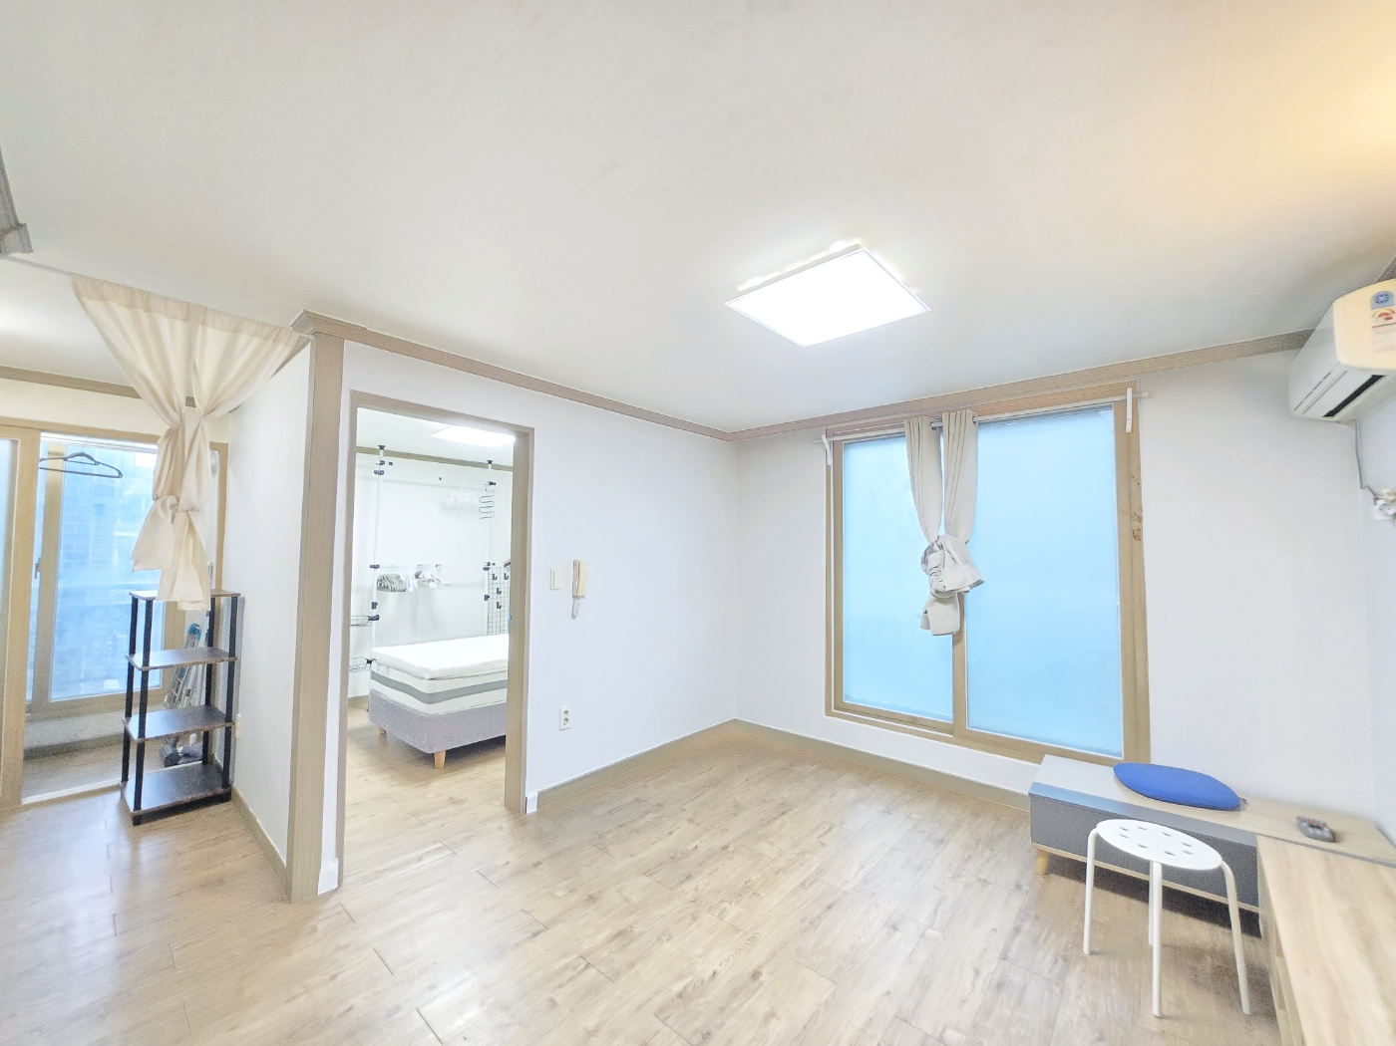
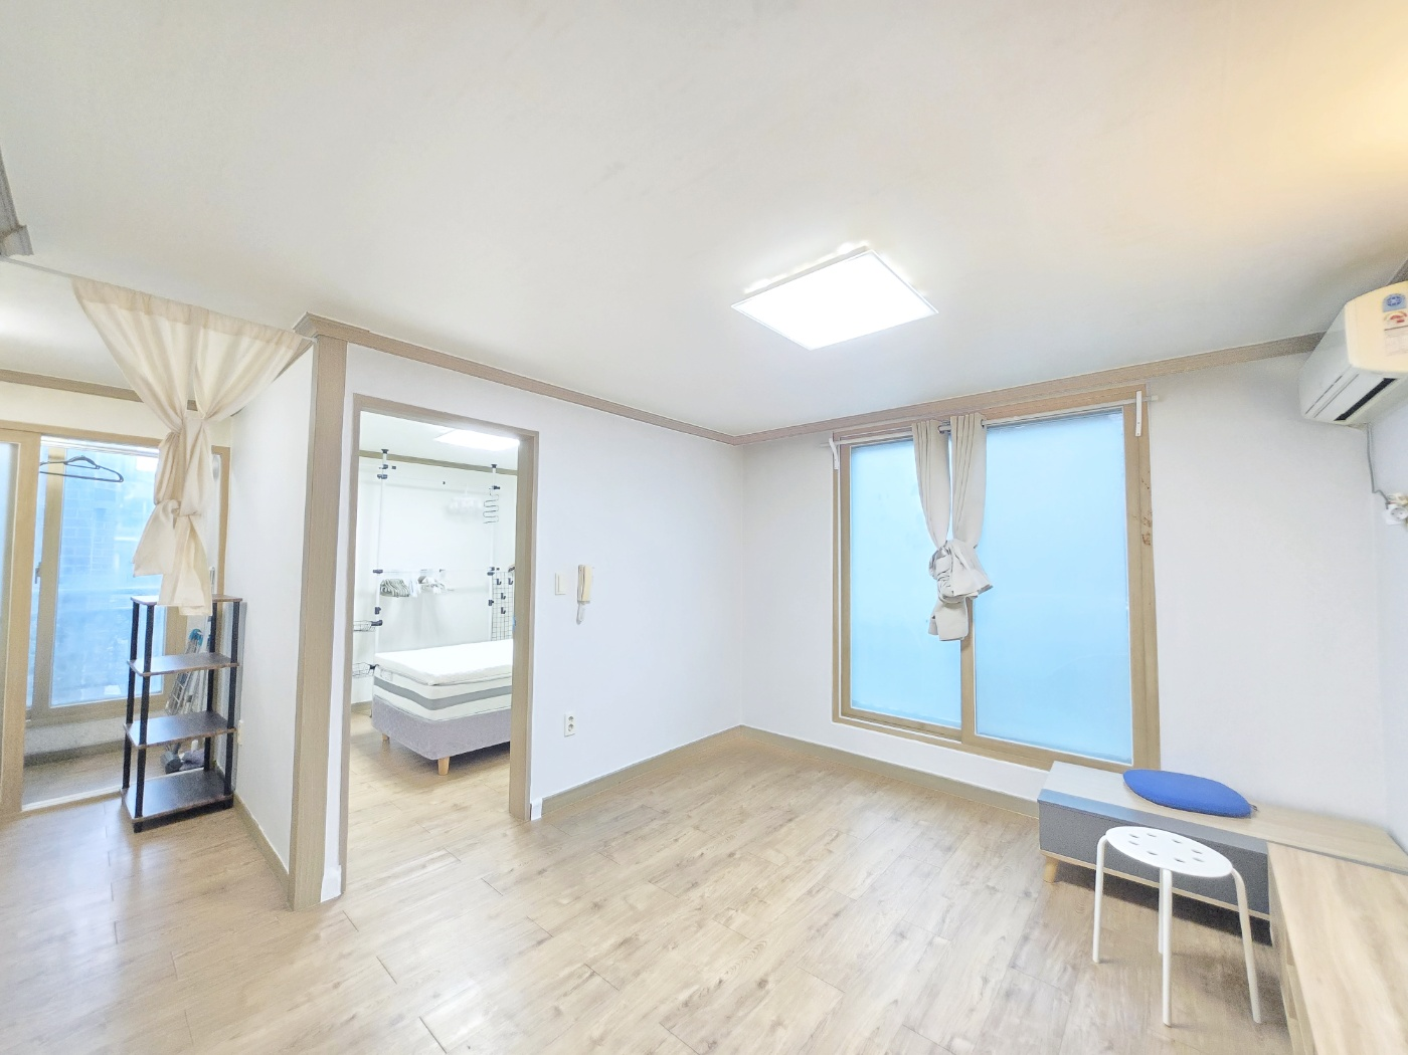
- remote control [1295,815,1336,843]
